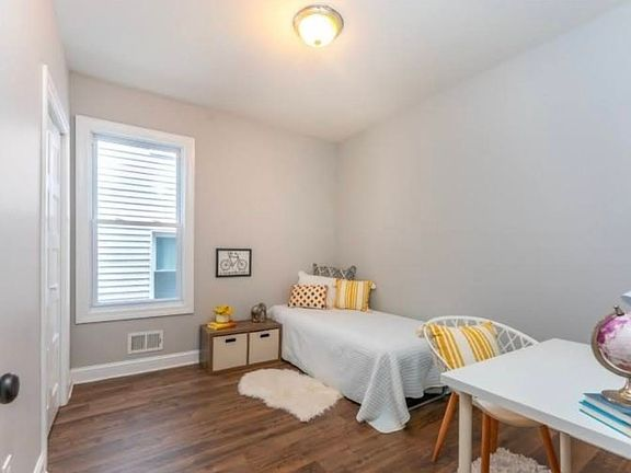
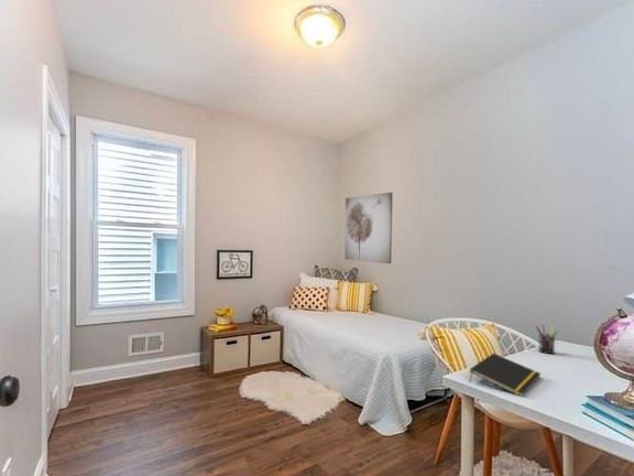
+ notepad [468,353,542,398]
+ wall art [343,192,394,264]
+ pen holder [535,324,559,355]
